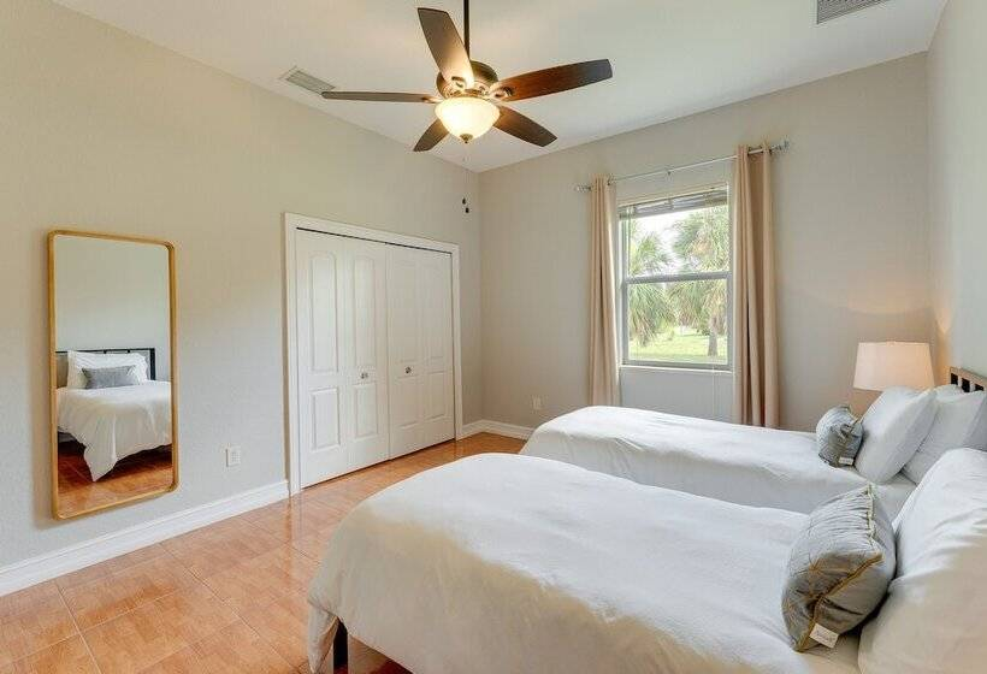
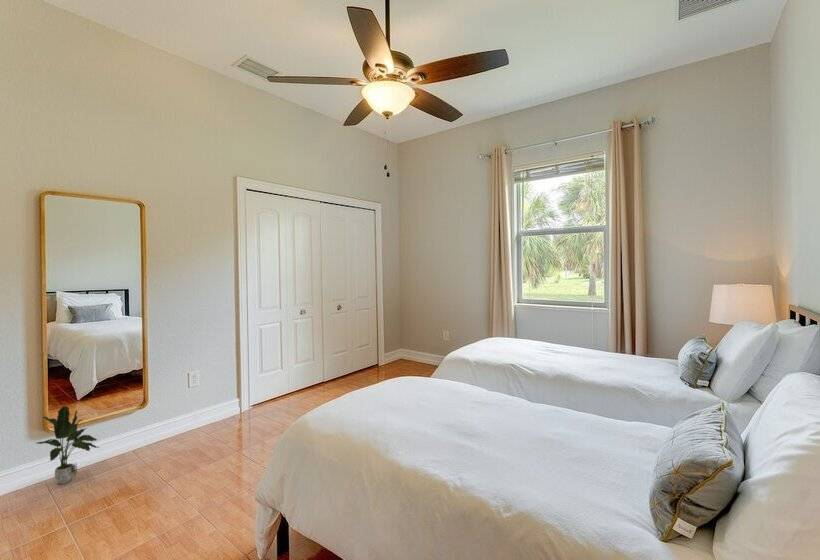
+ potted plant [35,405,100,485]
